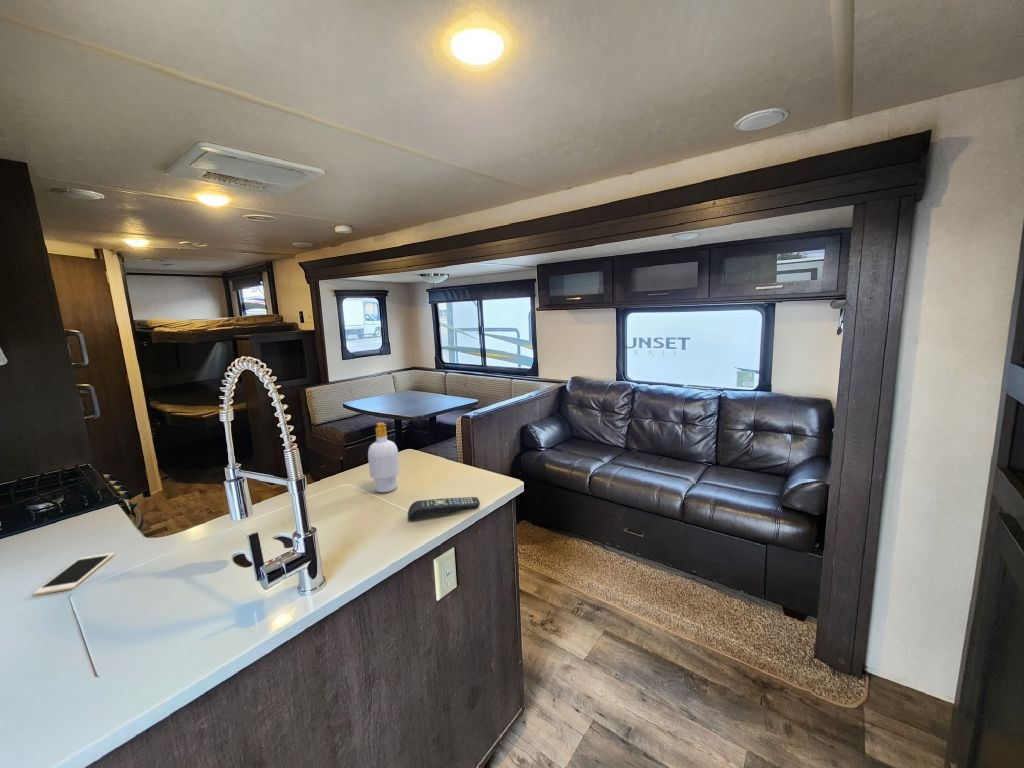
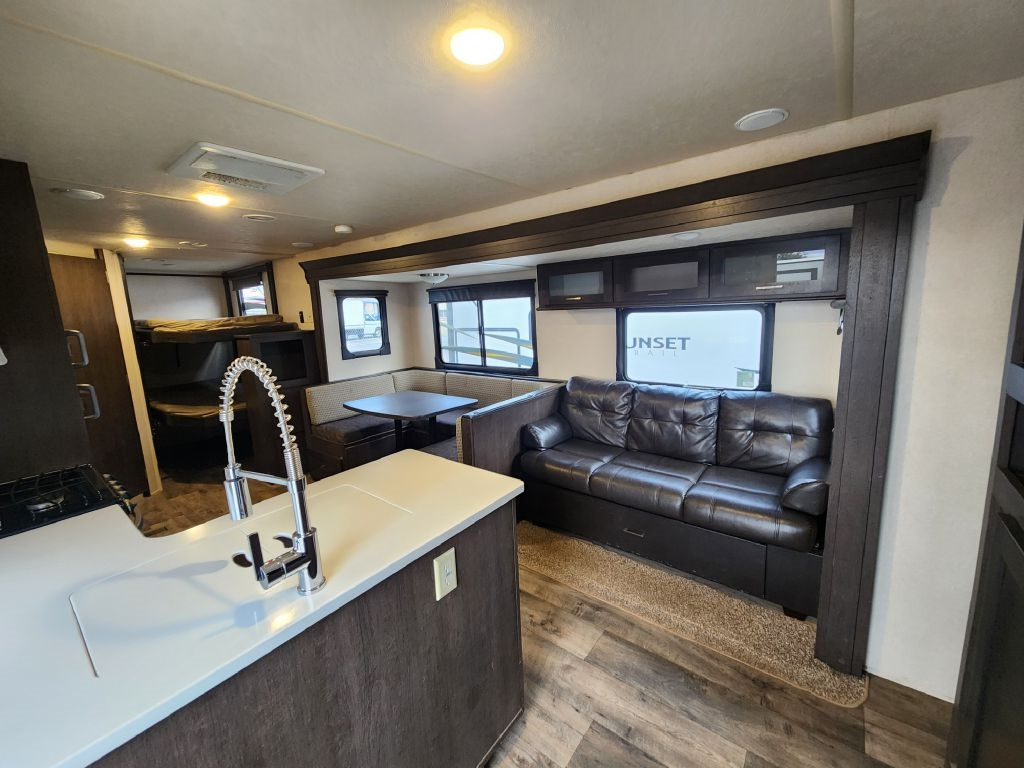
- soap bottle [367,422,401,493]
- cell phone [32,552,115,596]
- remote control [407,496,481,520]
